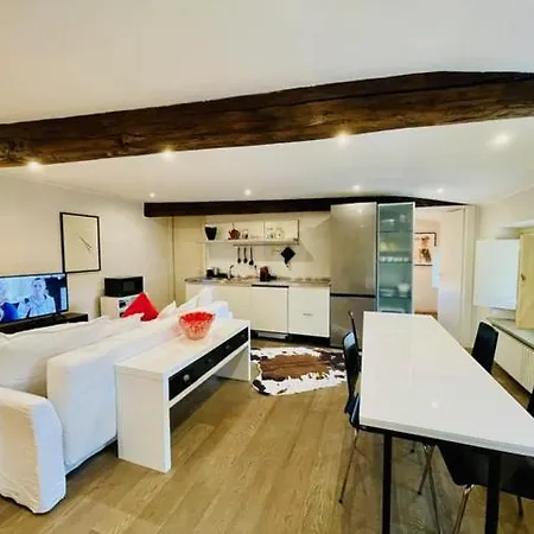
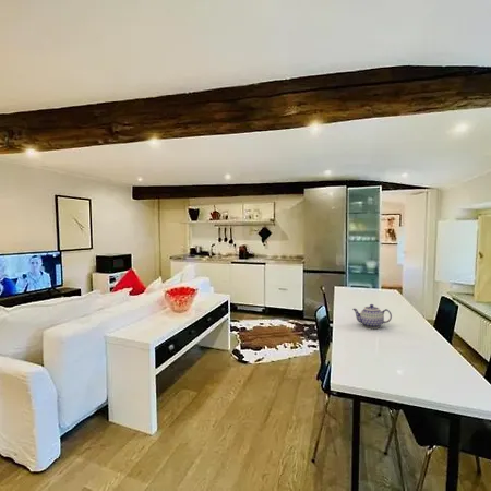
+ teapot [351,303,393,330]
